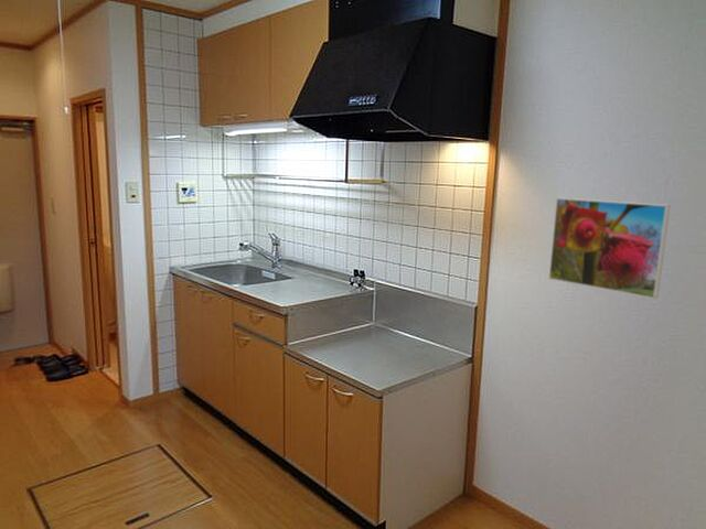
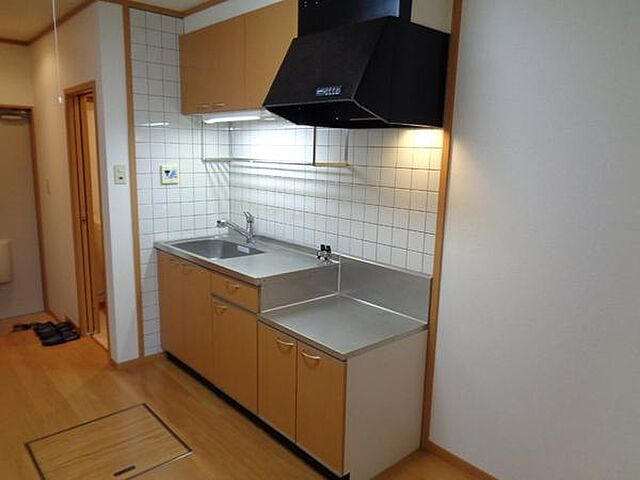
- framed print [547,197,672,300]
